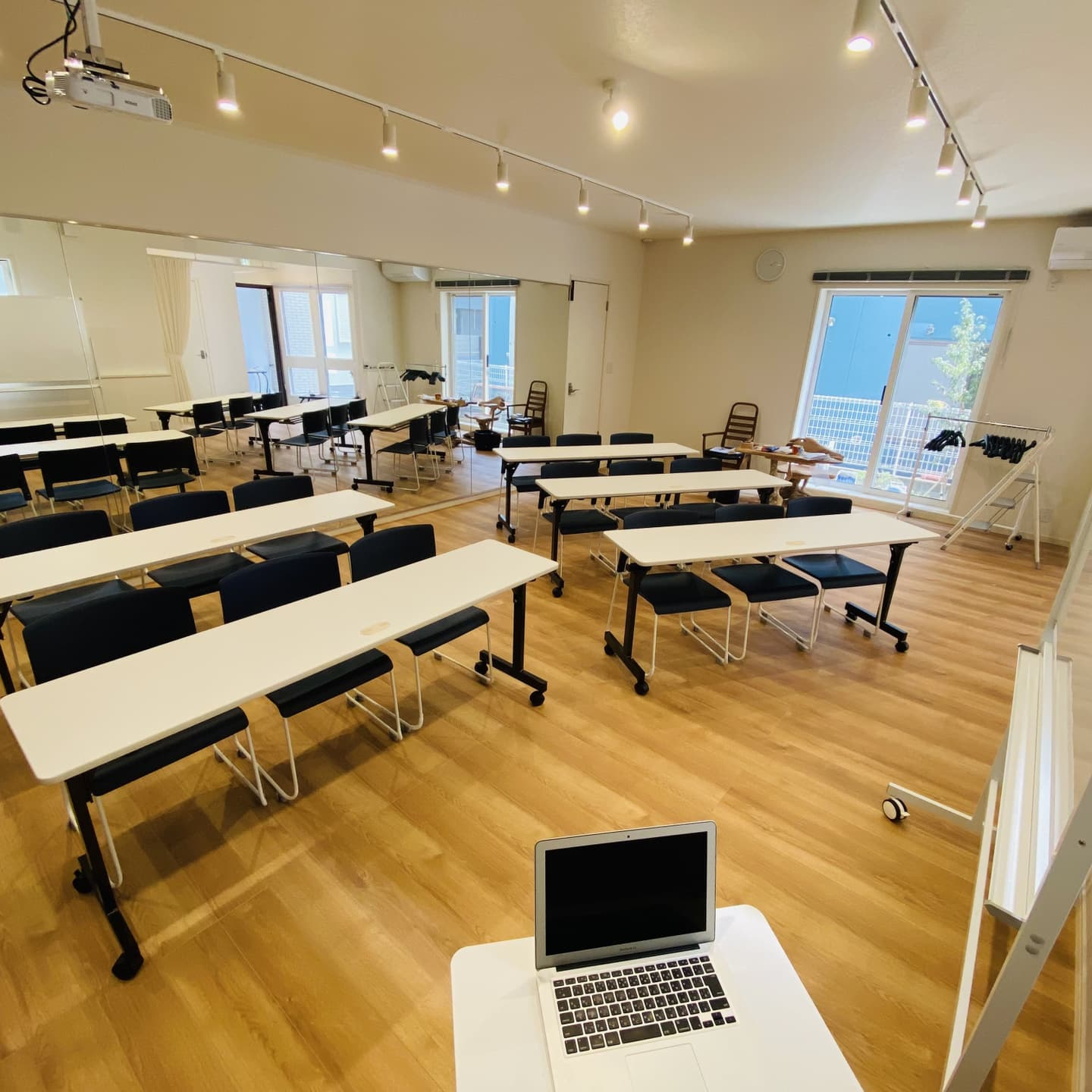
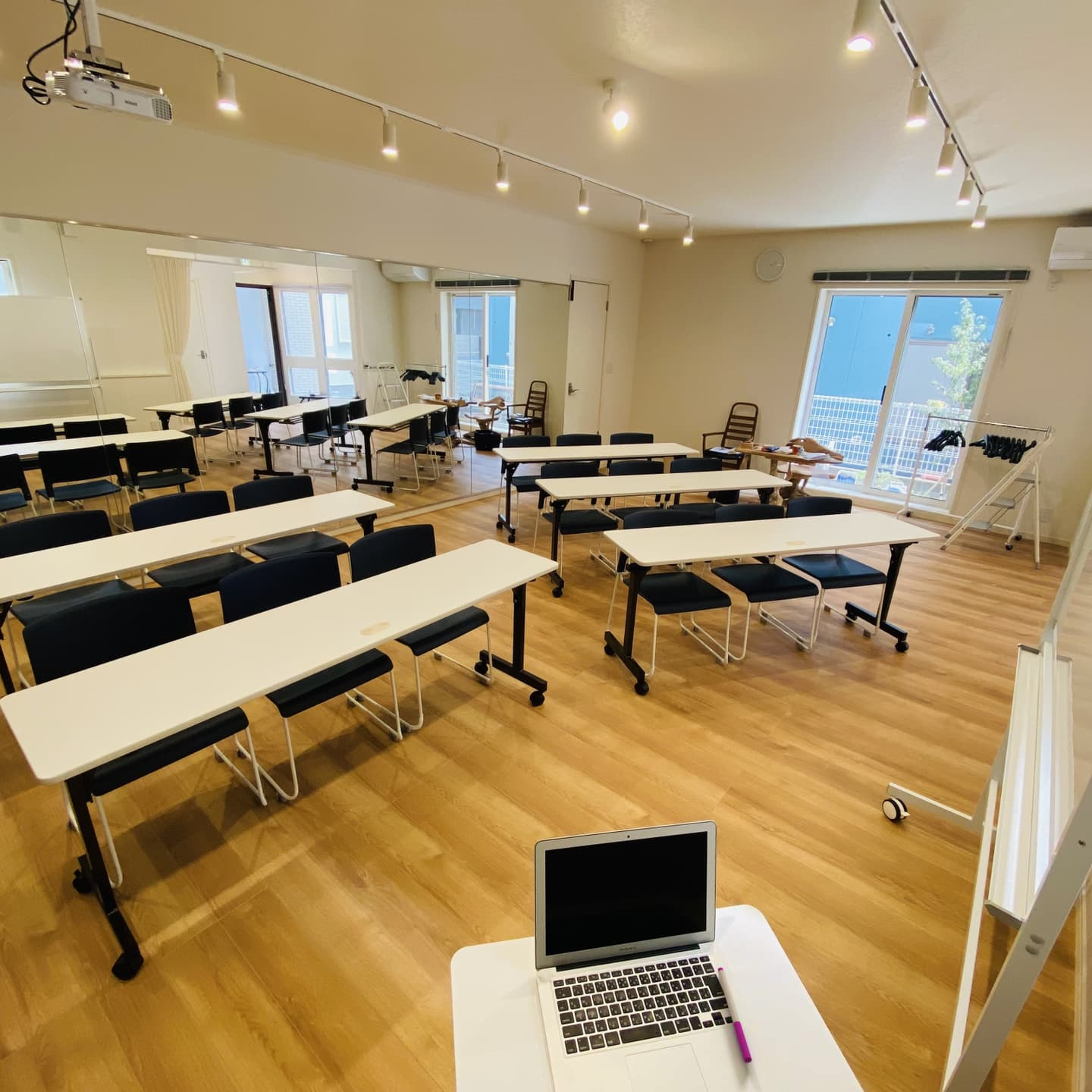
+ pen [717,967,753,1063]
